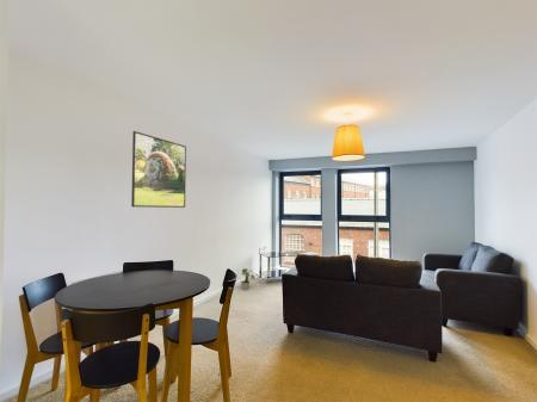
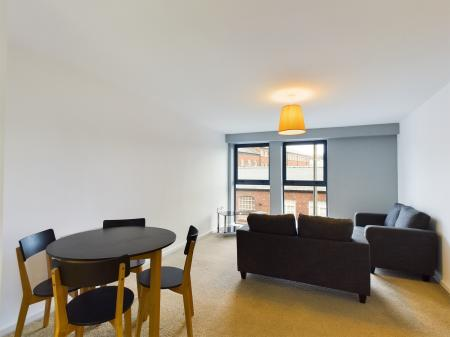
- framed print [130,130,187,209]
- potted plant [240,267,260,291]
